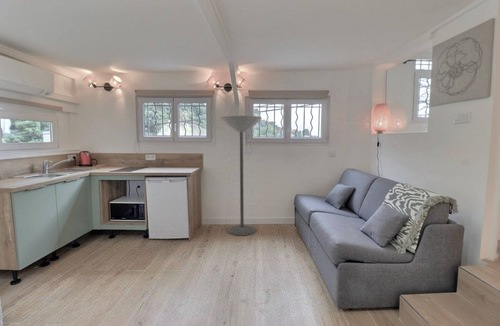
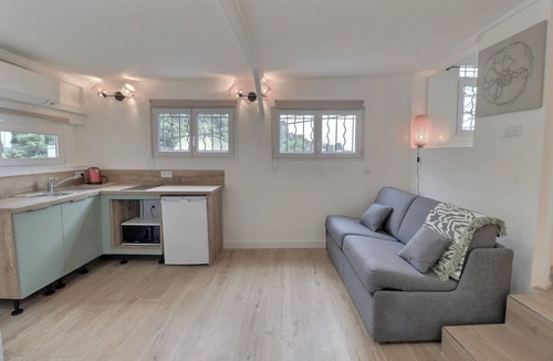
- floor lamp [220,115,263,236]
